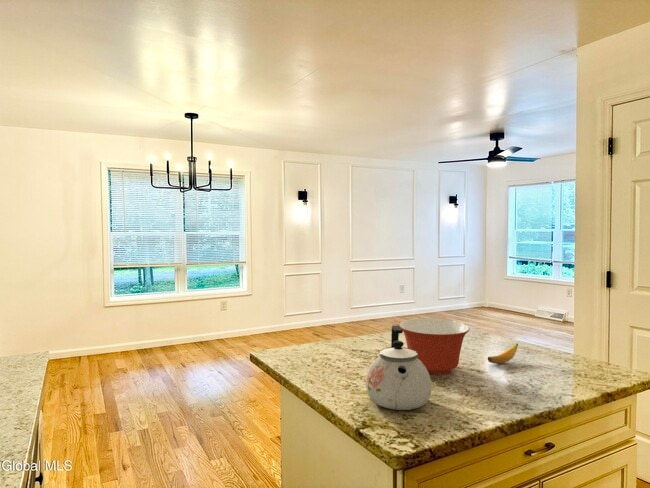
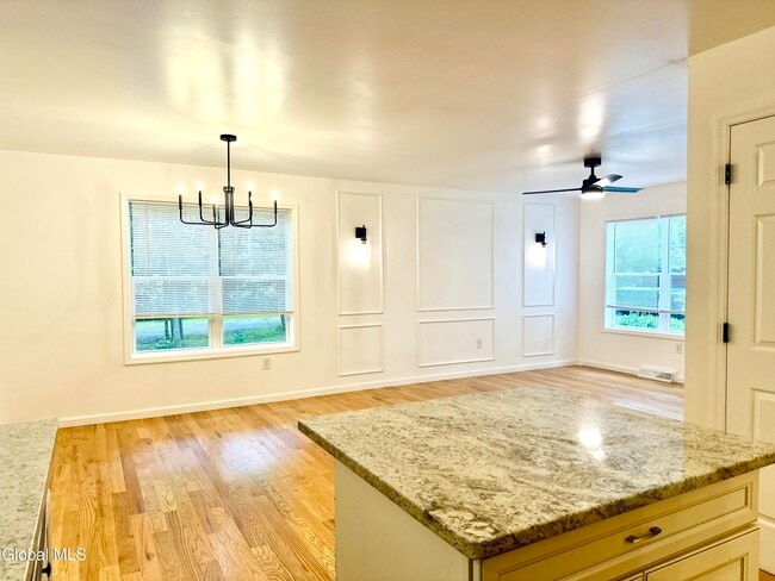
- banana [487,343,519,365]
- mixing bowl [398,318,471,375]
- kettle [365,324,432,411]
